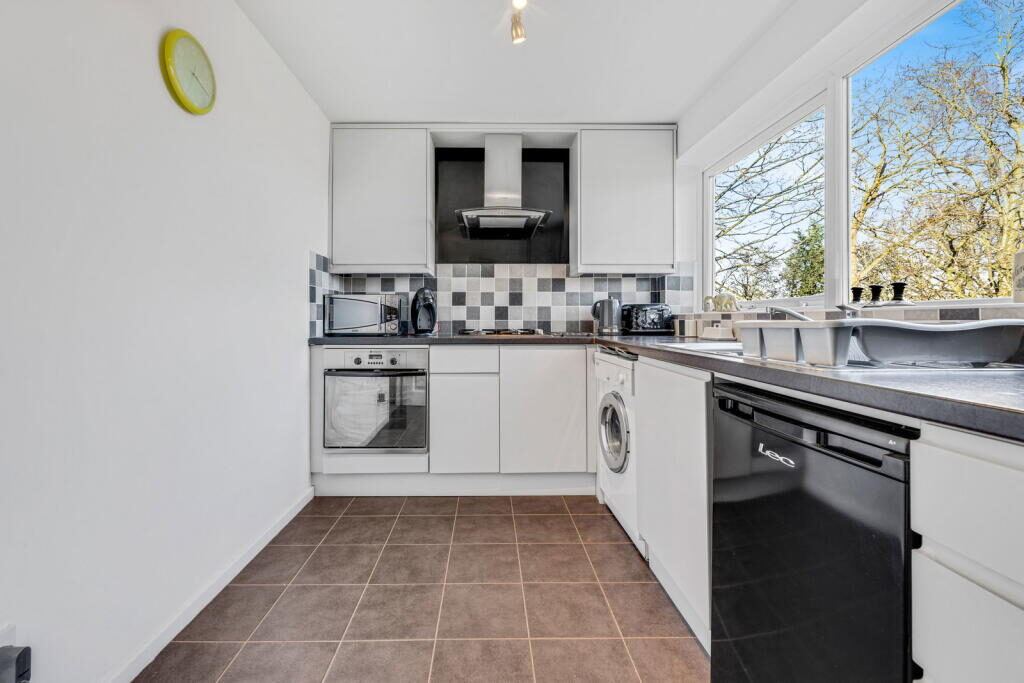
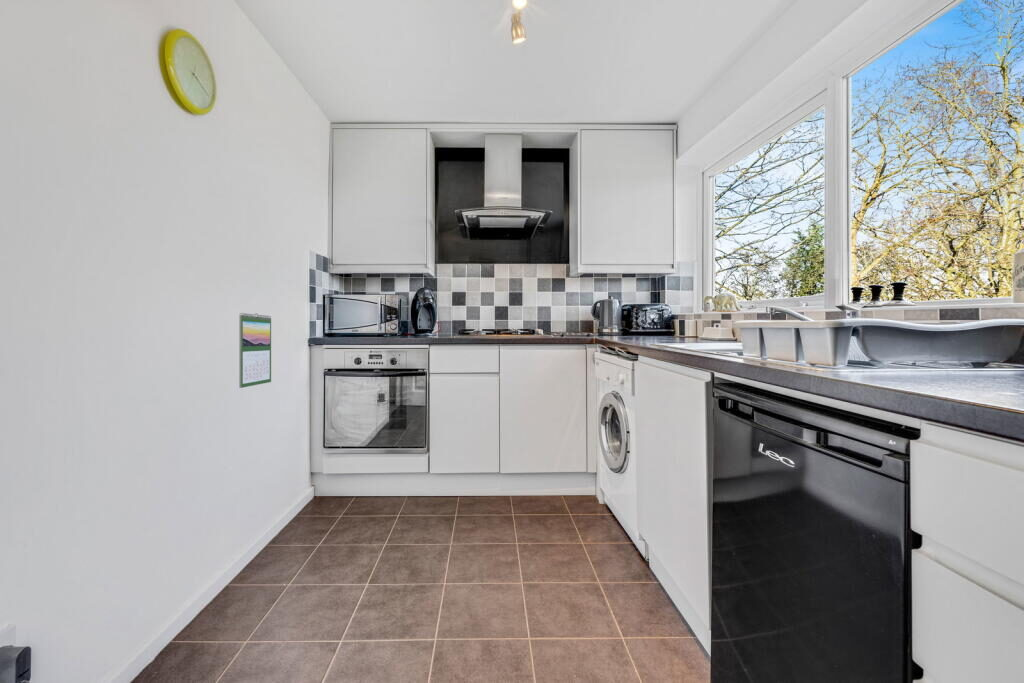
+ calendar [238,312,272,389]
